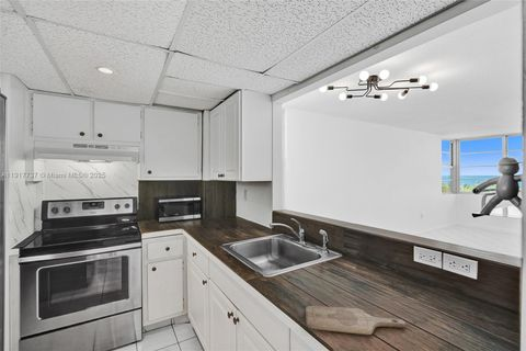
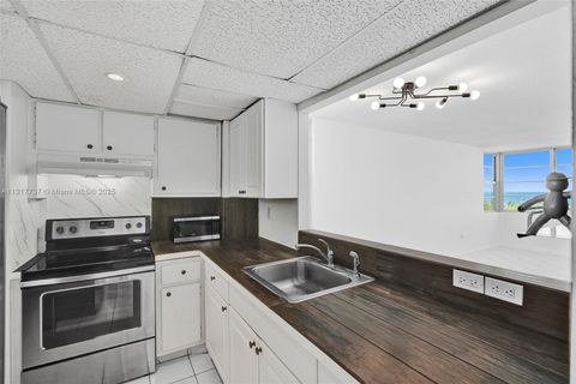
- cutting board [305,305,408,336]
